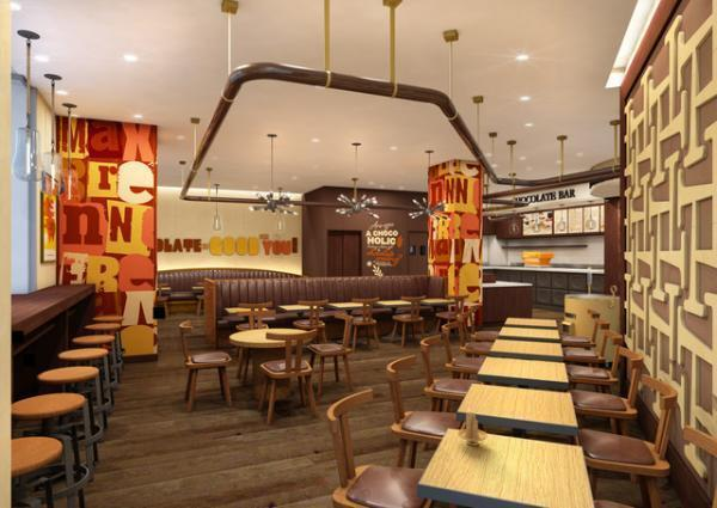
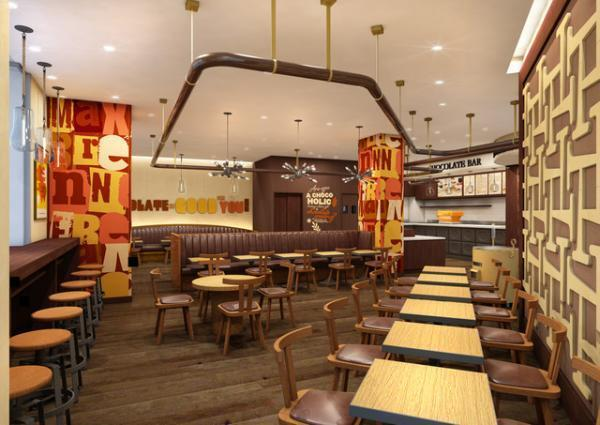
- candle holder [456,408,489,447]
